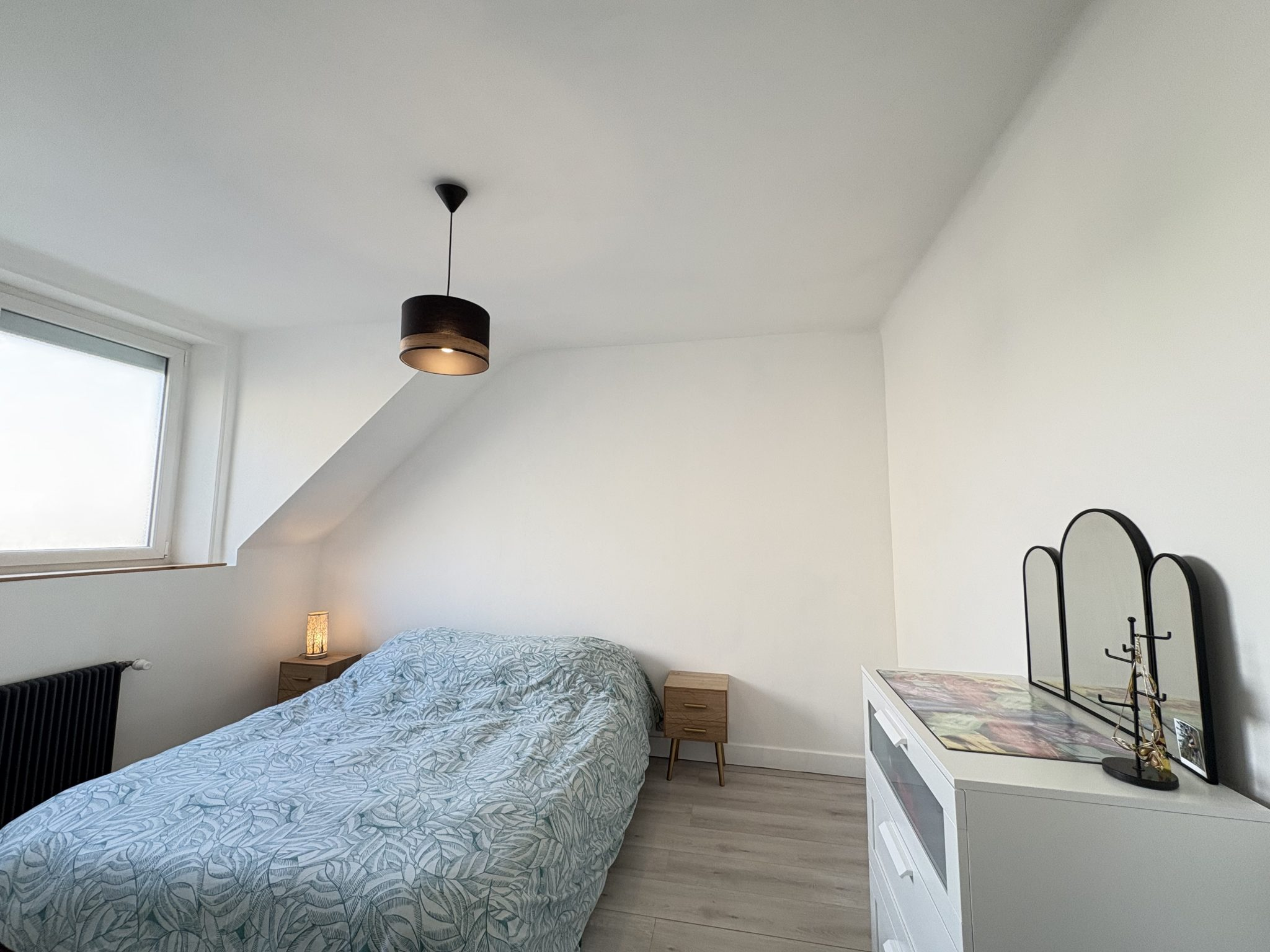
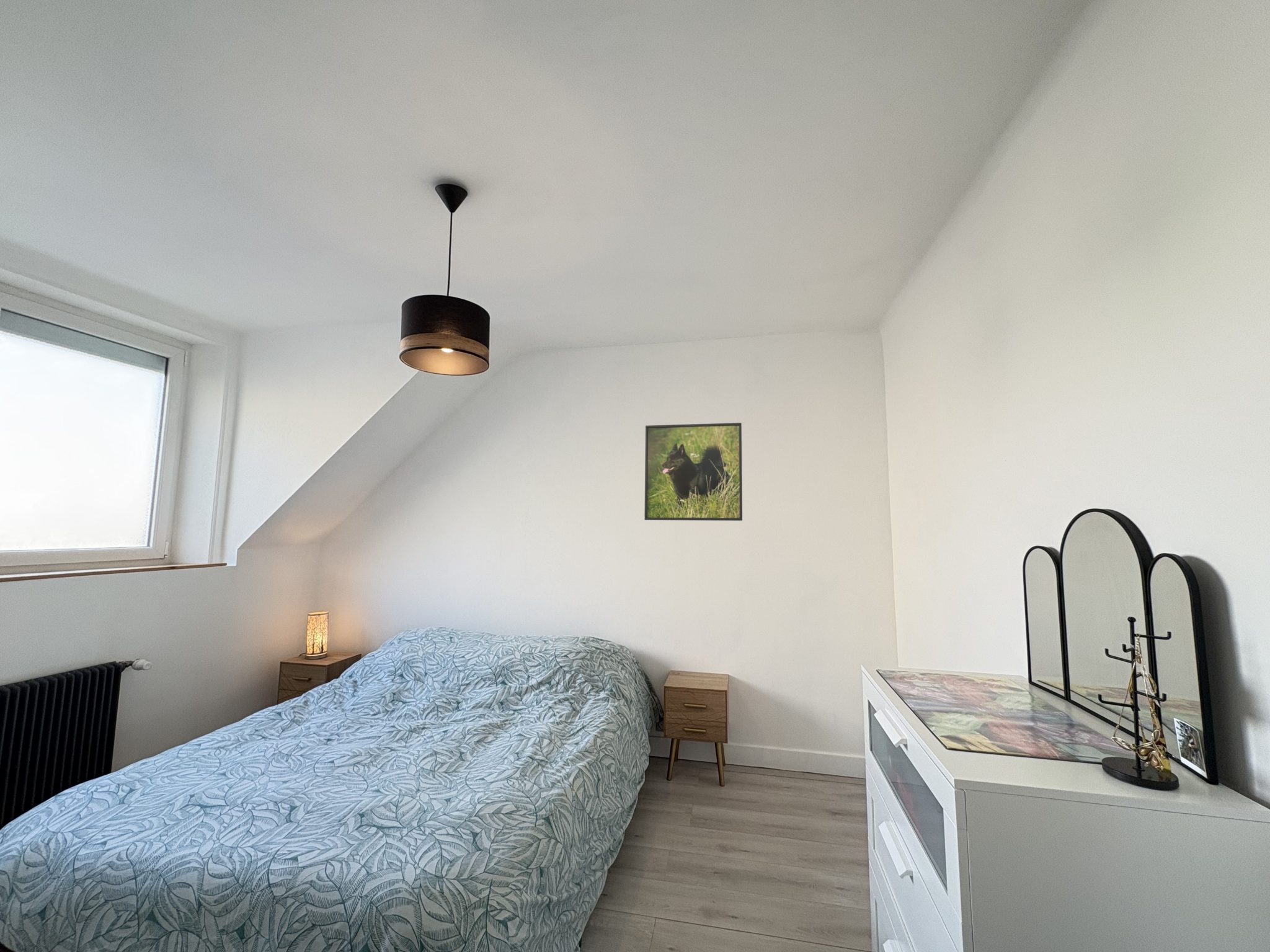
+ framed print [644,422,743,521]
